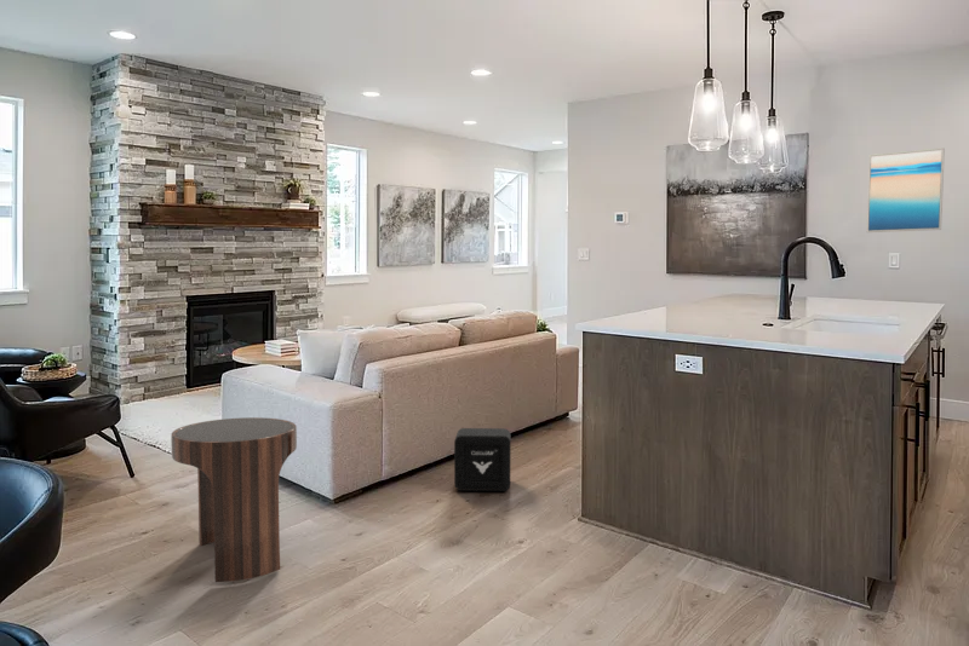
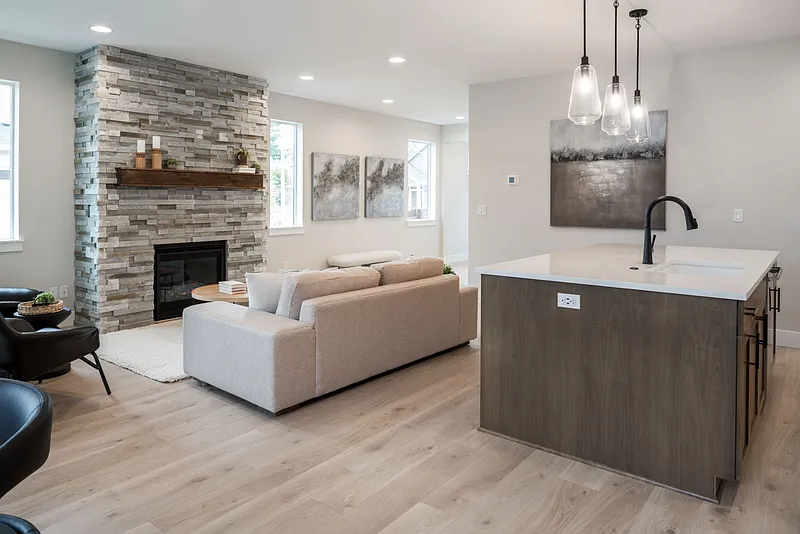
- side table [170,416,298,583]
- air purifier [453,427,511,492]
- wall art [866,146,946,233]
